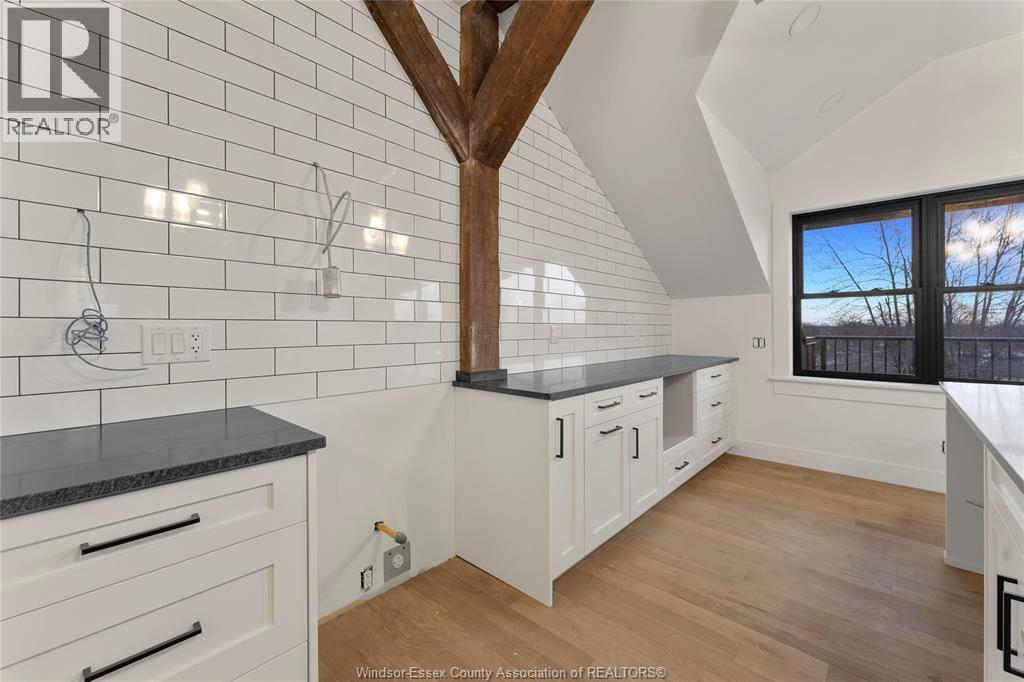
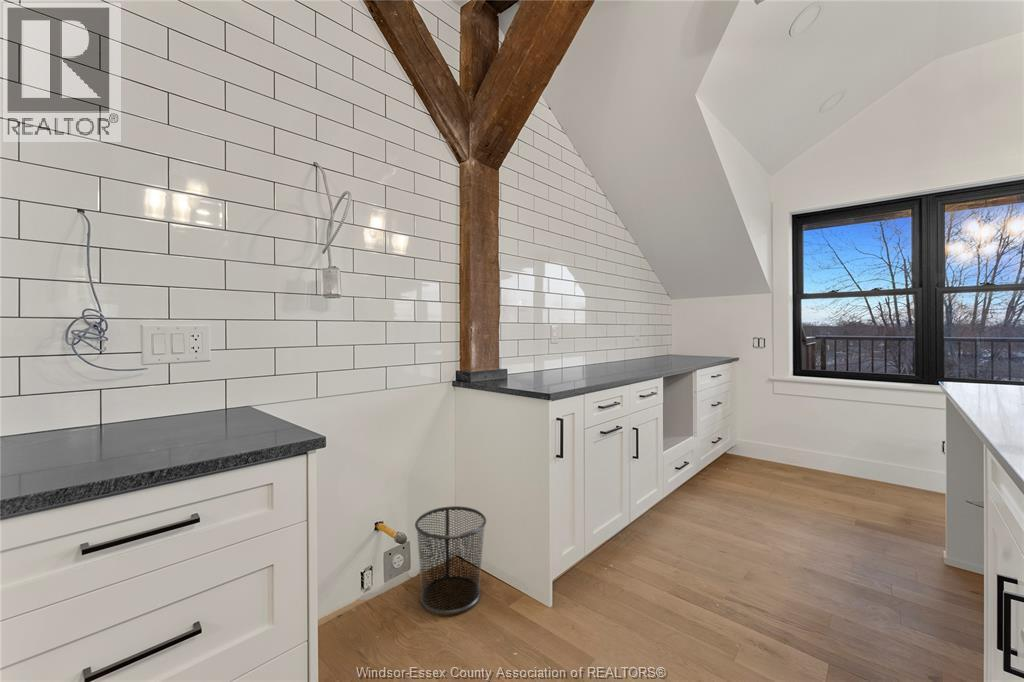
+ trash can [414,505,487,615]
